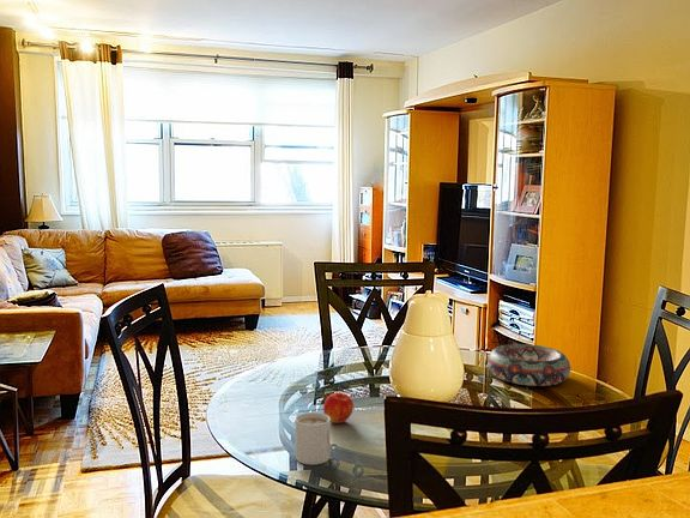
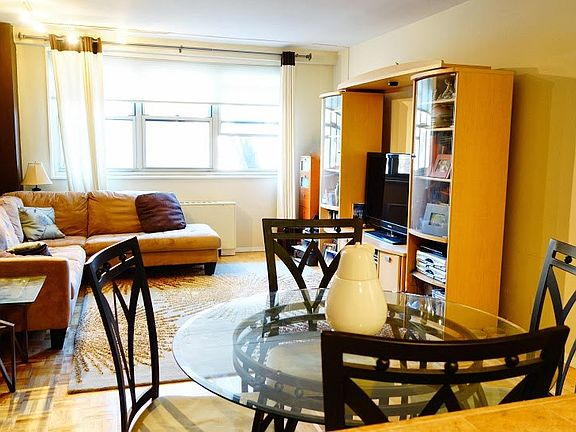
- decorative bowl [486,343,571,387]
- apple [322,391,355,424]
- mug [295,411,331,465]
